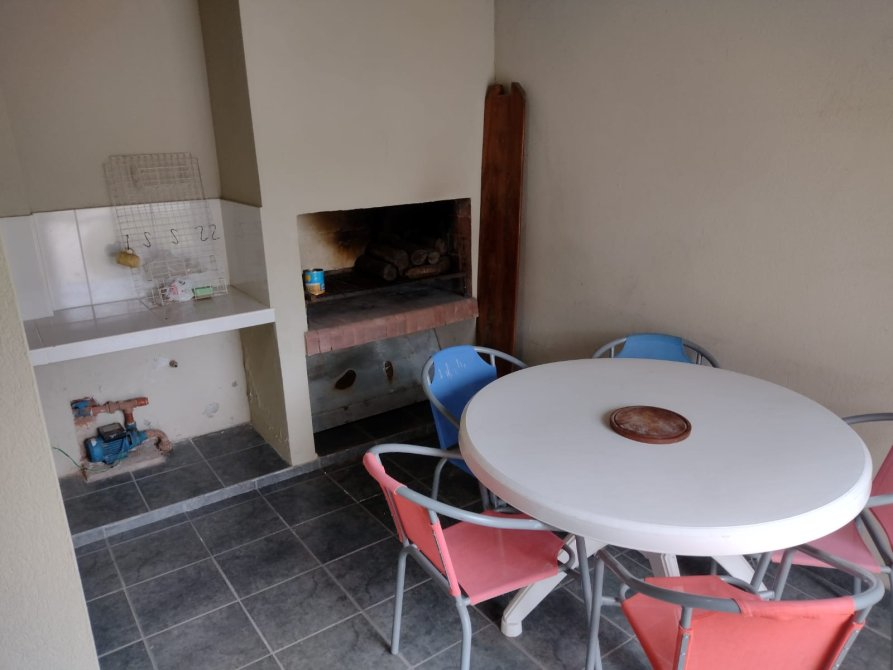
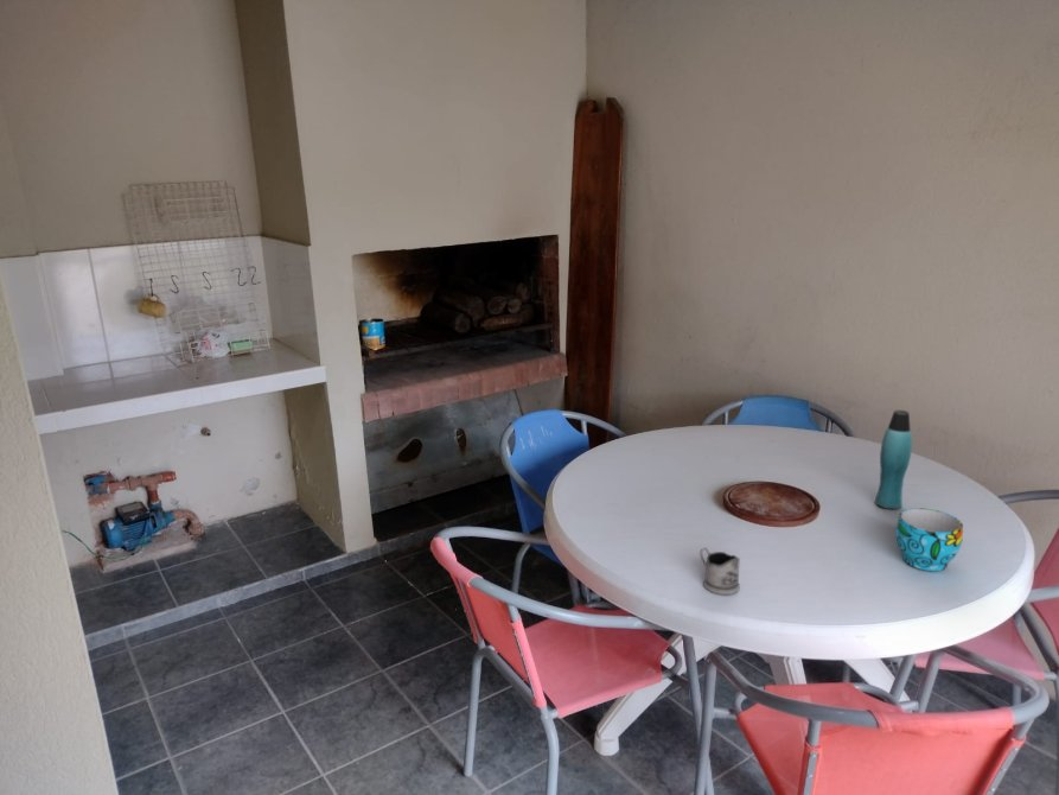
+ bottle [874,409,913,510]
+ tea glass holder [698,547,741,596]
+ cup [894,507,964,572]
